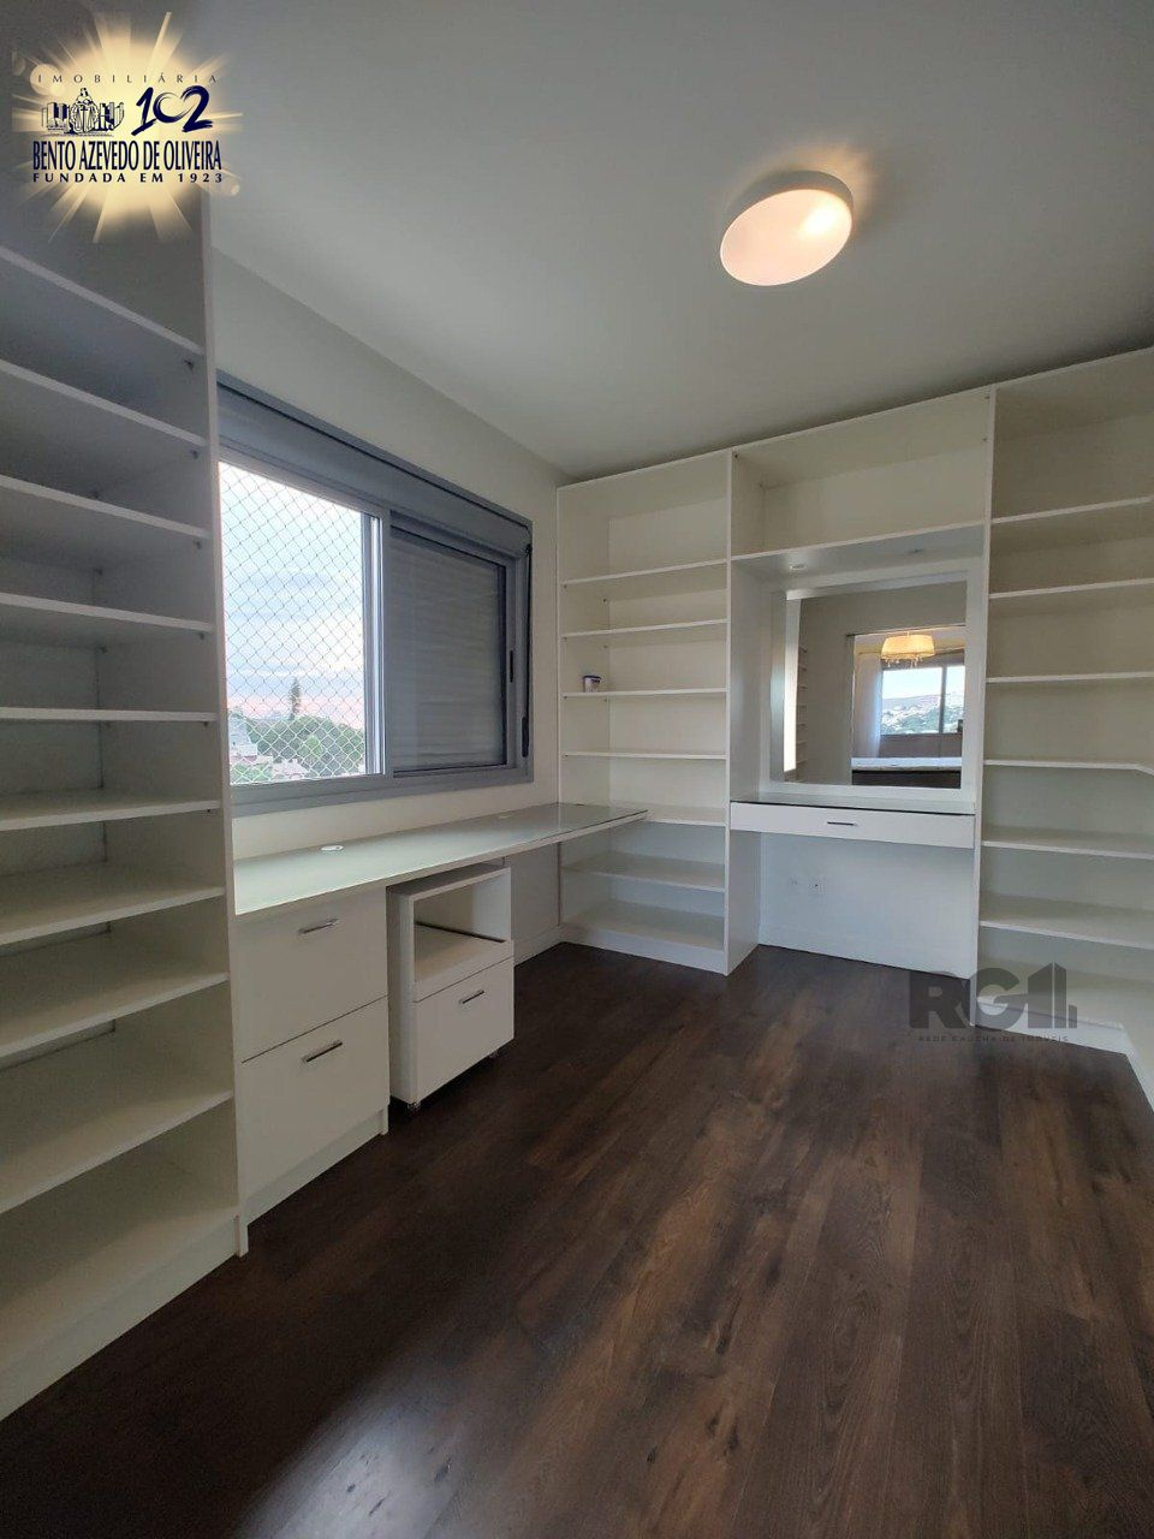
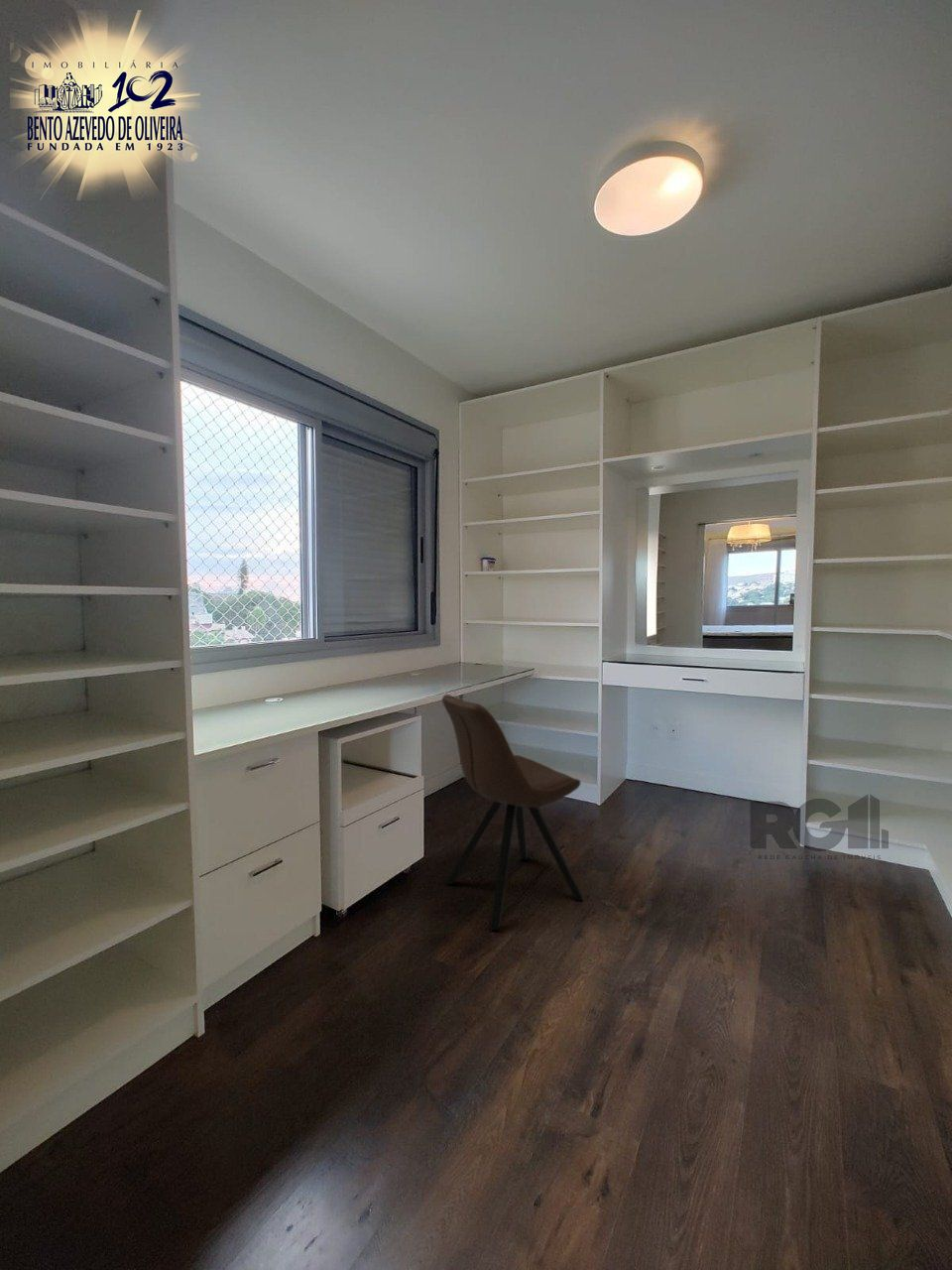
+ chair [441,694,584,931]
